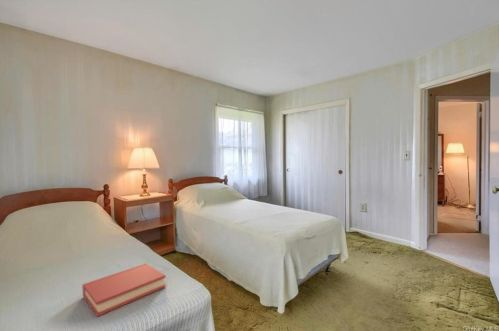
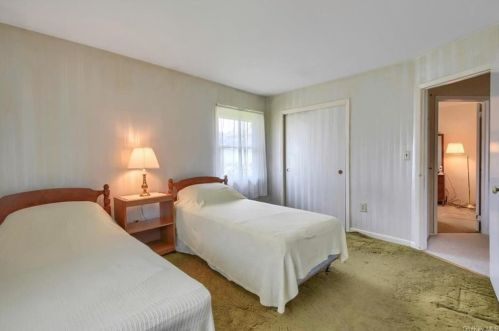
- hardback book [81,262,167,318]
